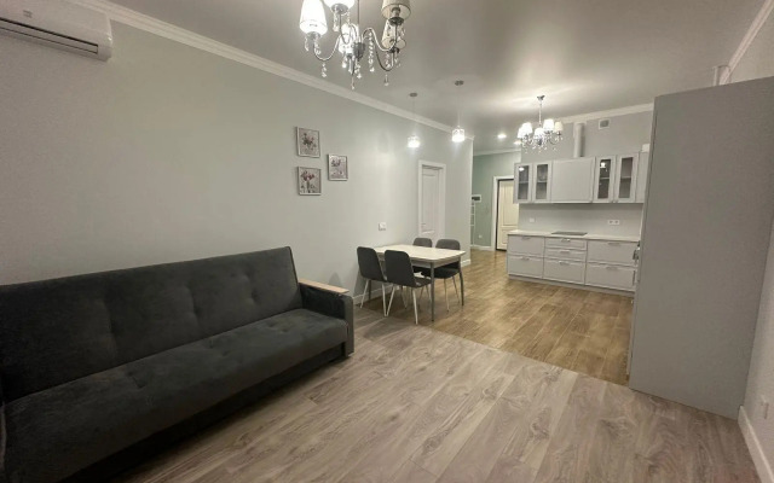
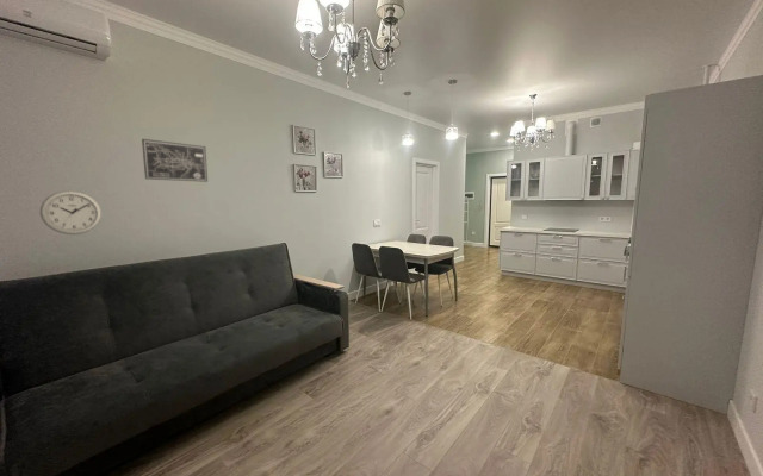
+ wall clock [39,189,103,236]
+ wall art [141,138,209,183]
